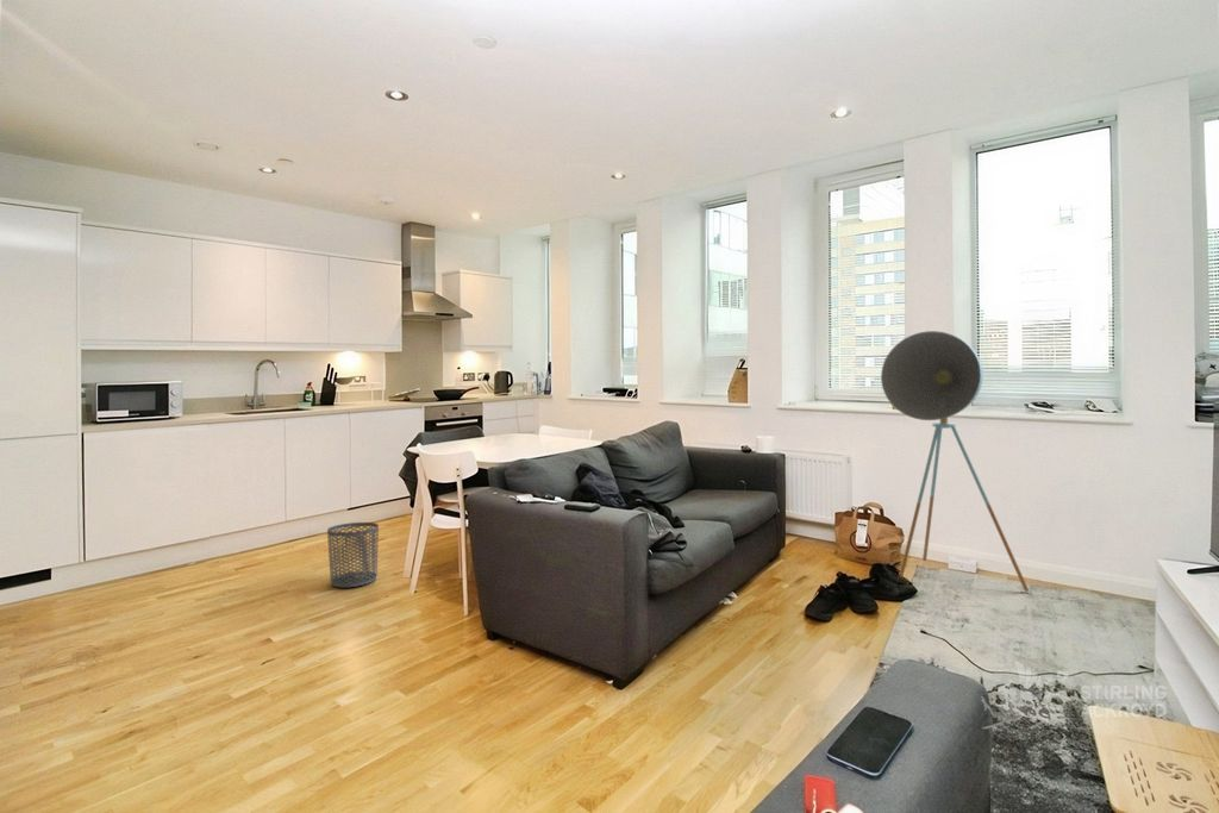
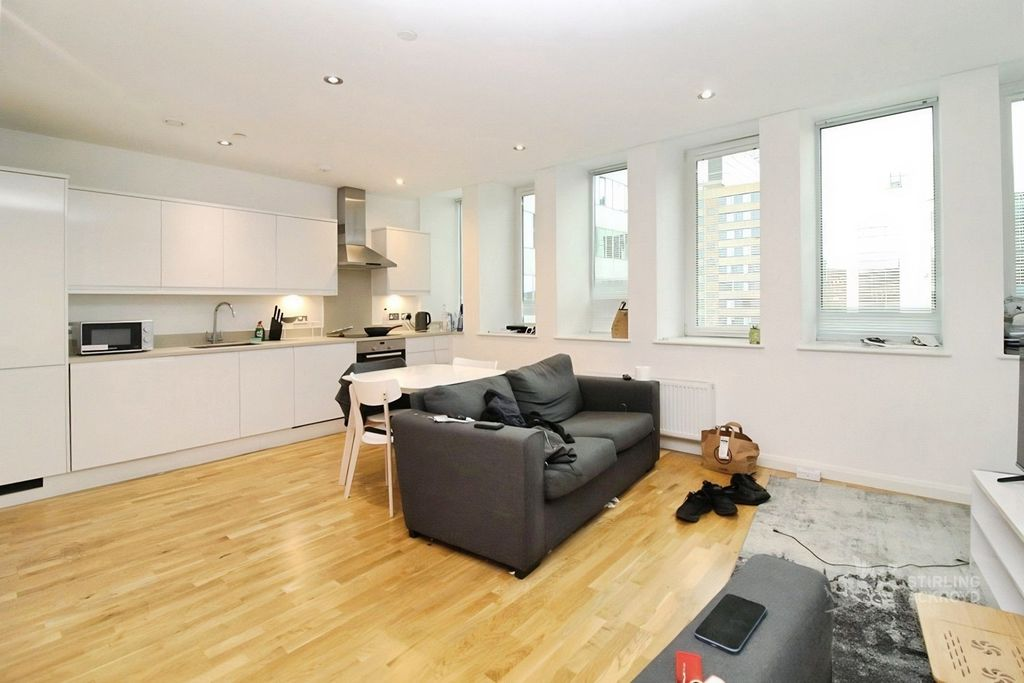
- floor lamp [880,330,1030,593]
- waste bin [326,521,380,589]
